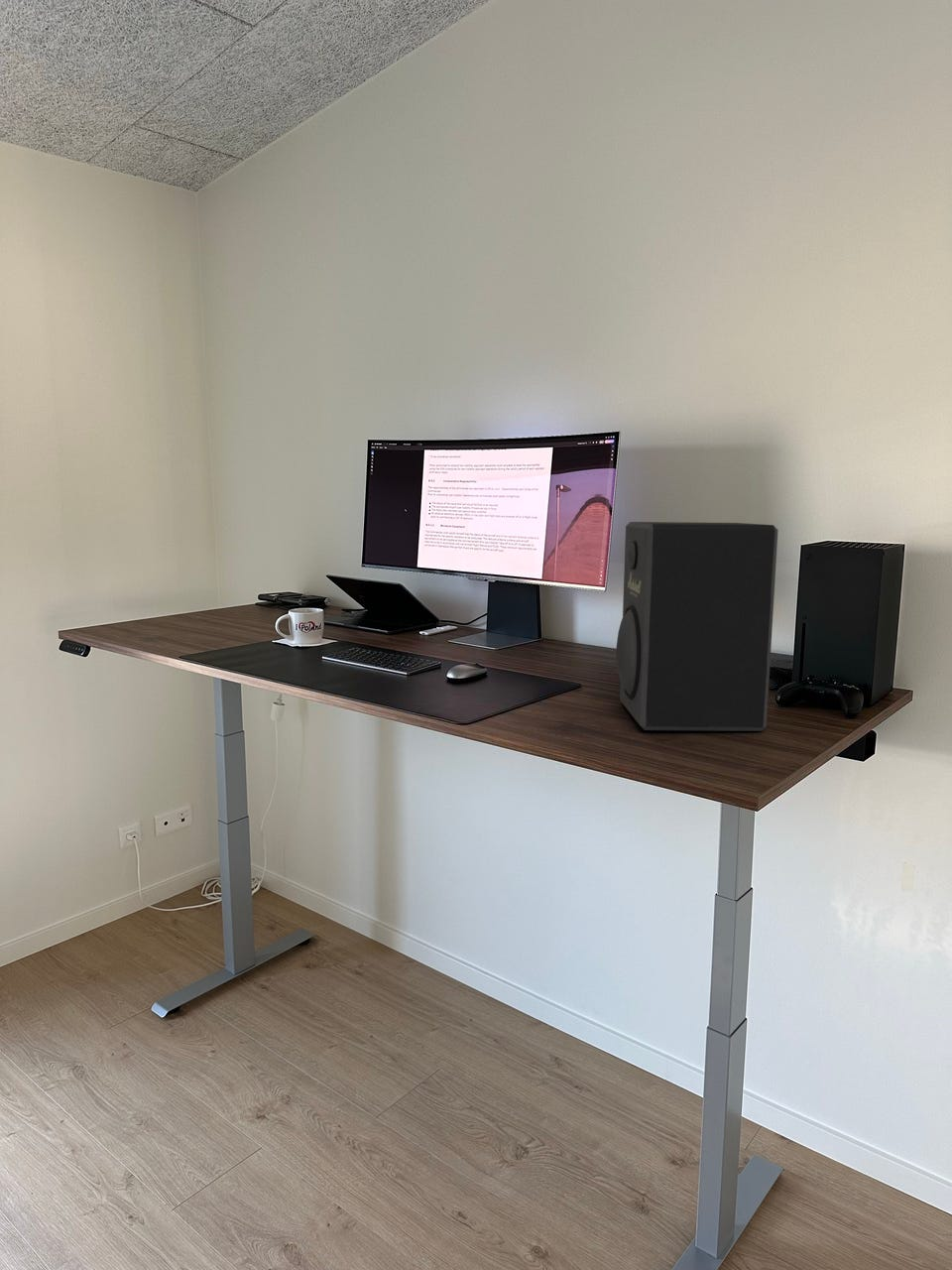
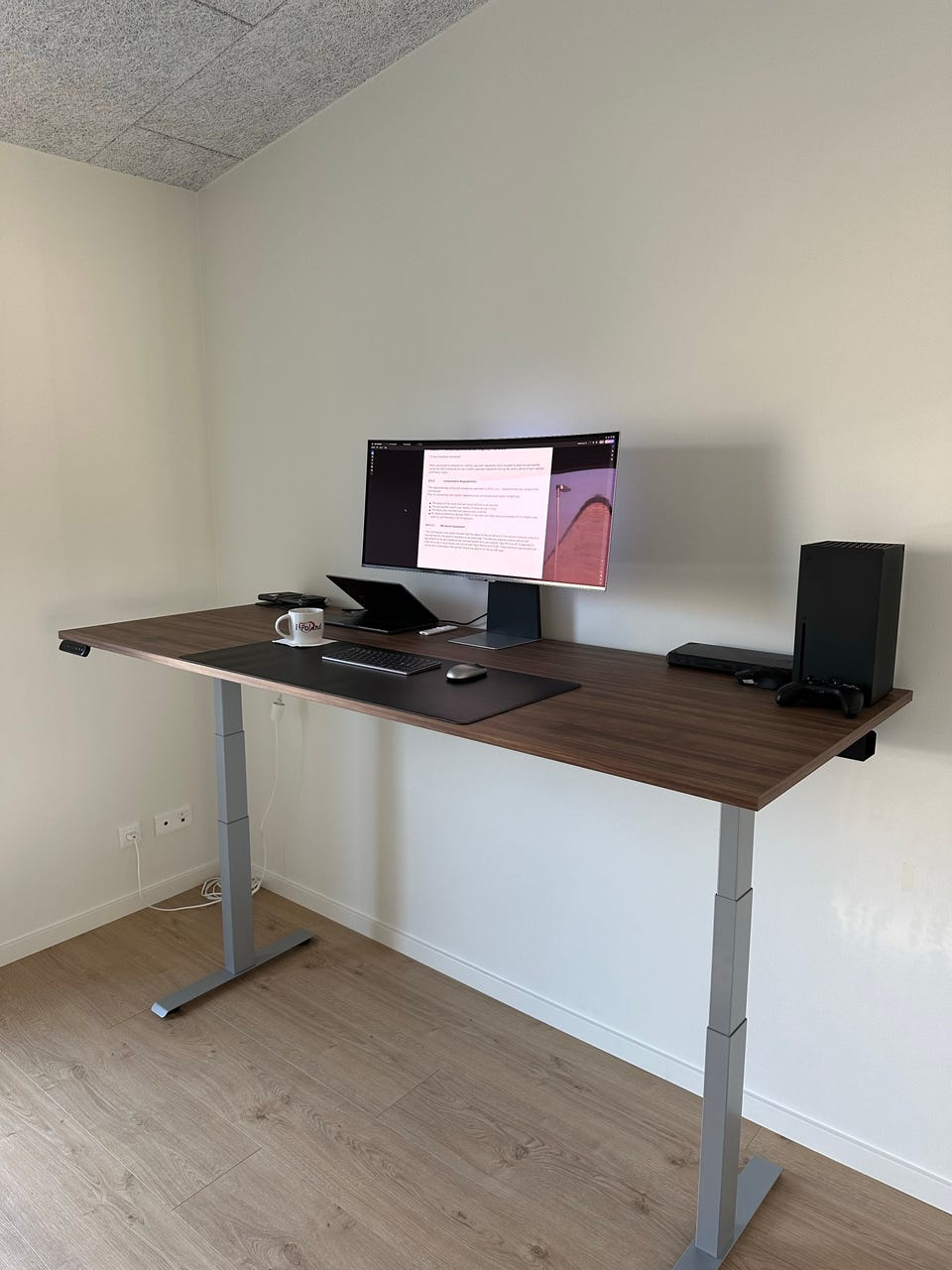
- speaker [615,521,778,732]
